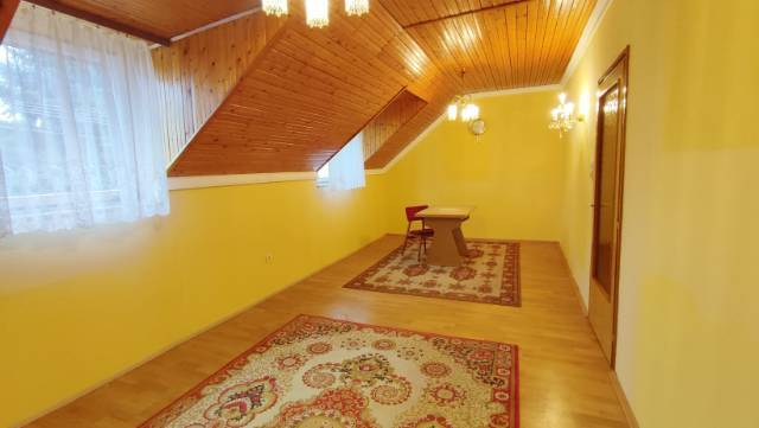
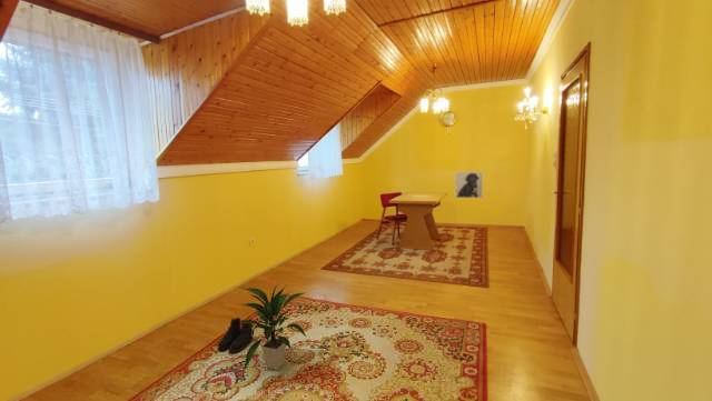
+ boots [217,317,254,354]
+ indoor plant [240,282,308,371]
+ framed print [454,171,484,199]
